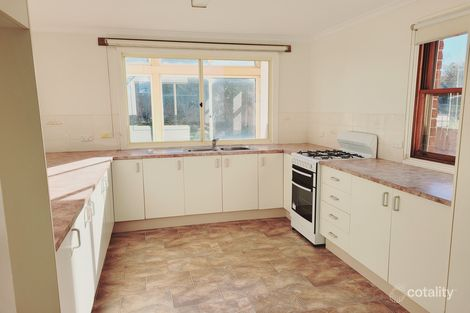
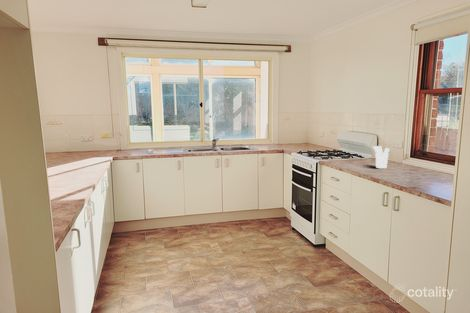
+ utensil holder [372,145,391,170]
